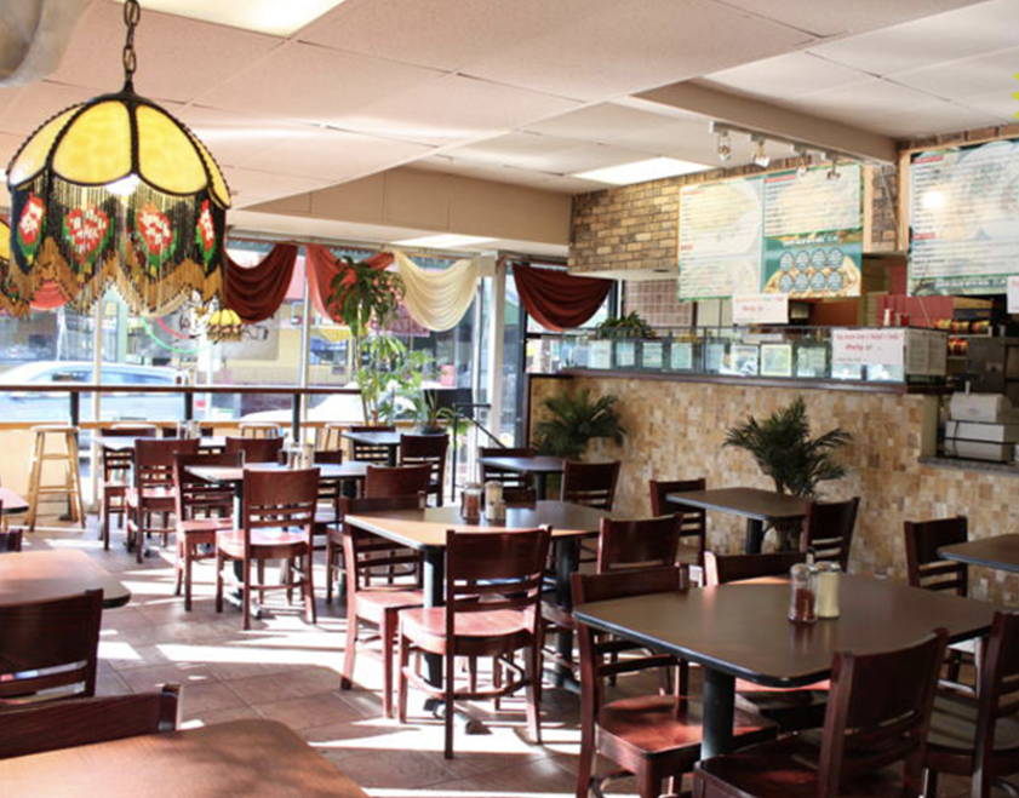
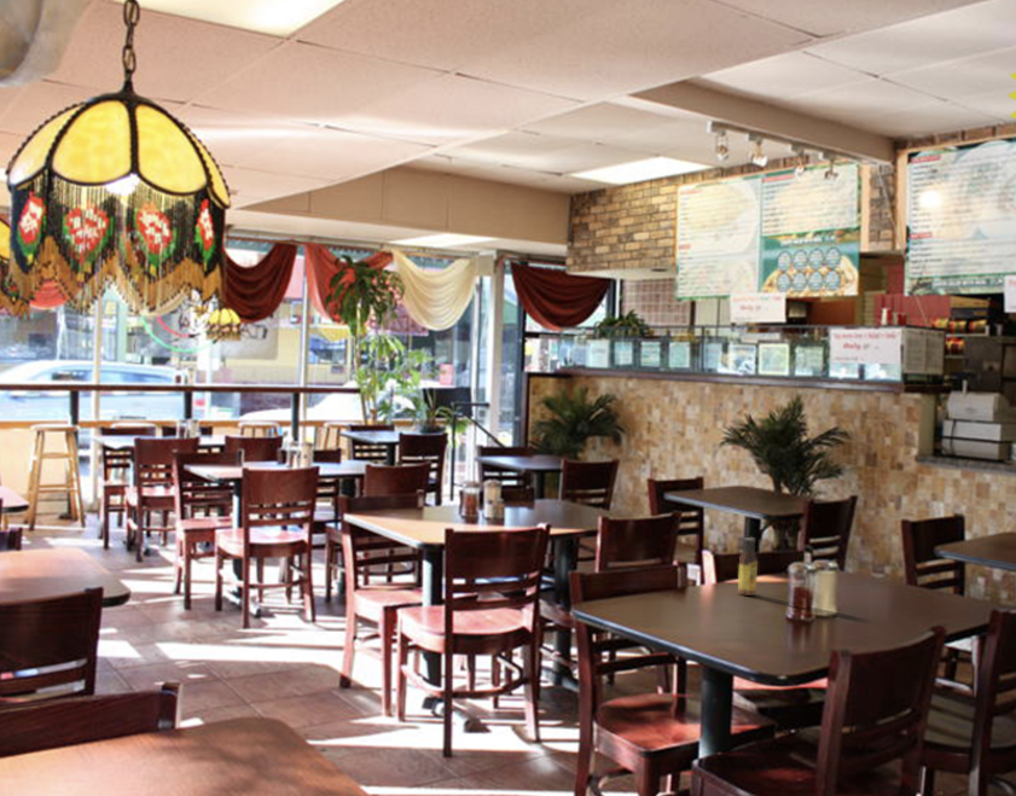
+ sauce bottle [737,536,759,597]
